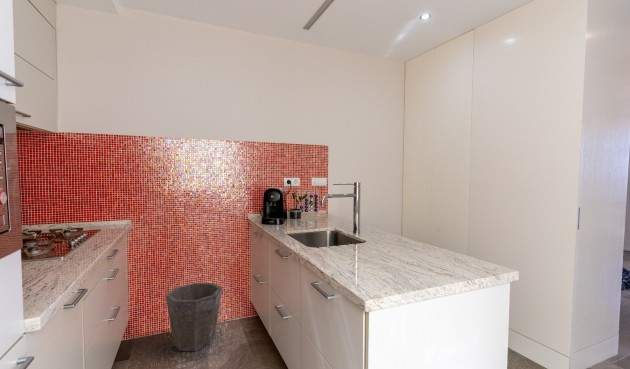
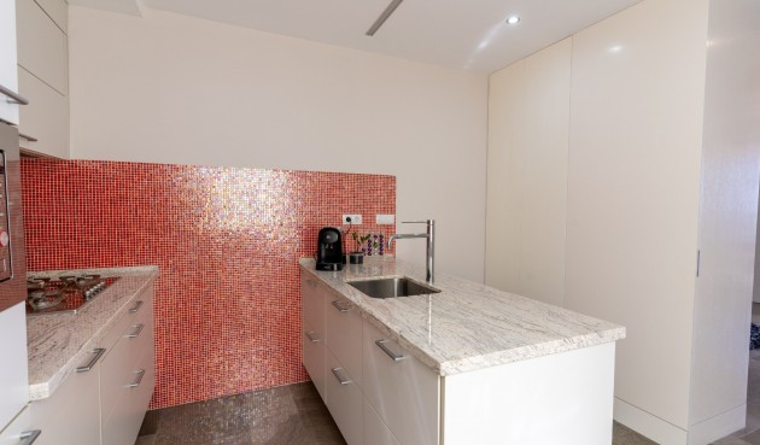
- waste bin [165,282,223,352]
